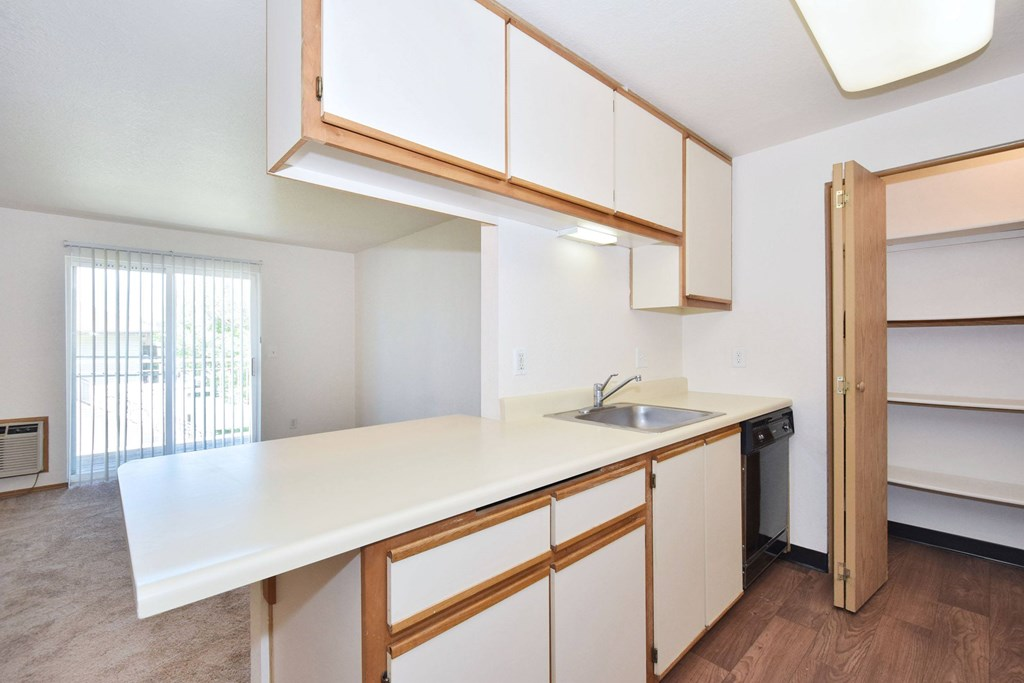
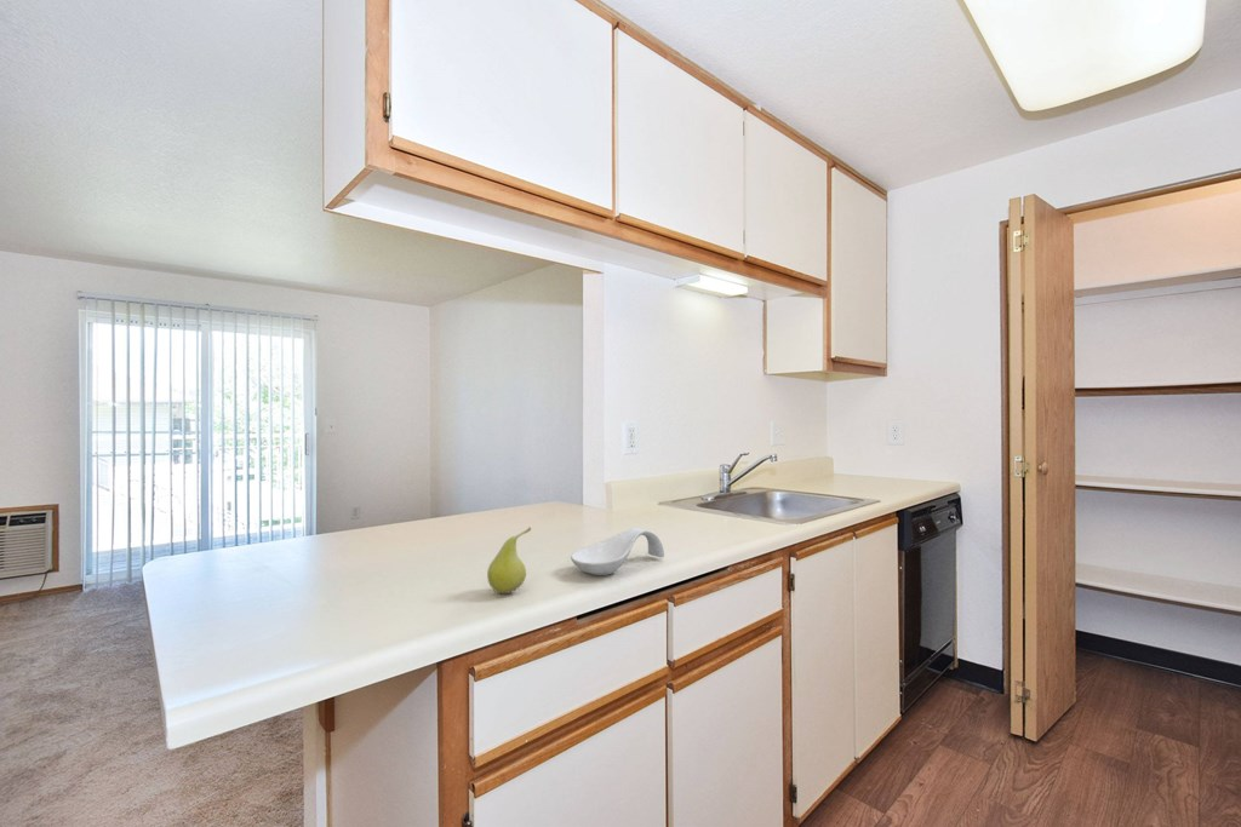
+ fruit [486,527,532,595]
+ spoon rest [570,527,665,576]
